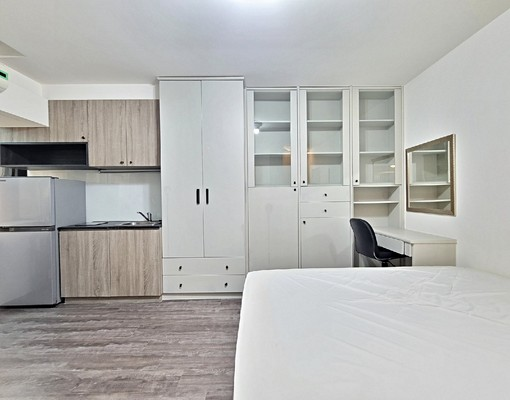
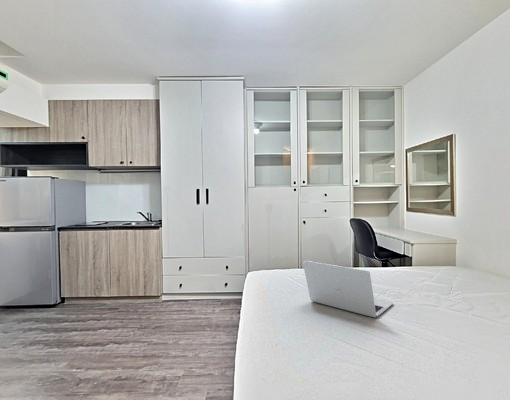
+ laptop [302,260,394,318]
